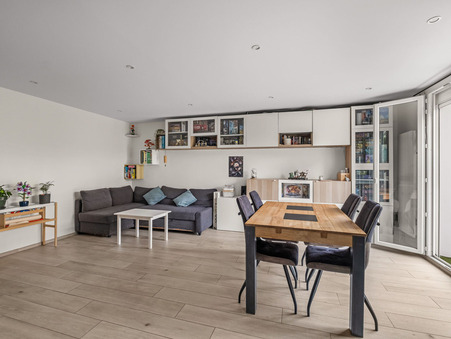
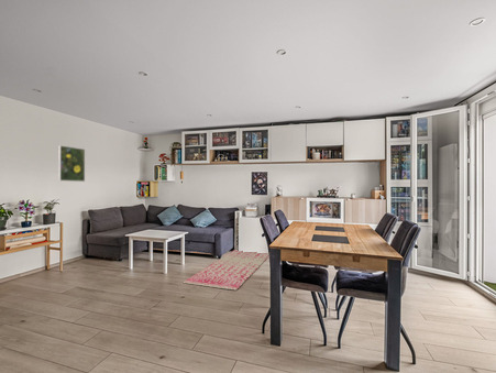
+ rug [183,249,269,292]
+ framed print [57,144,86,183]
